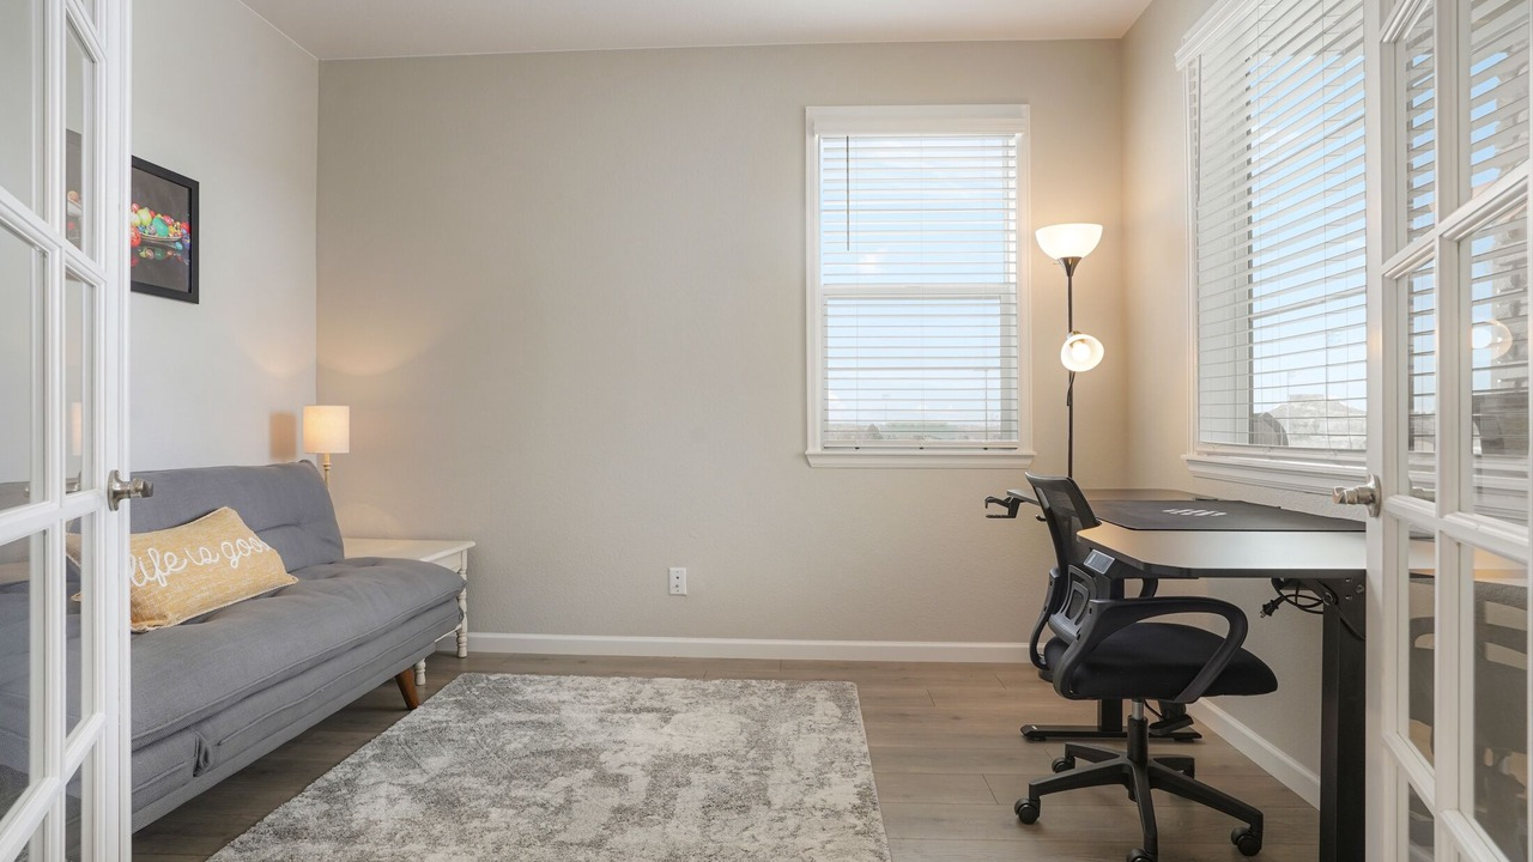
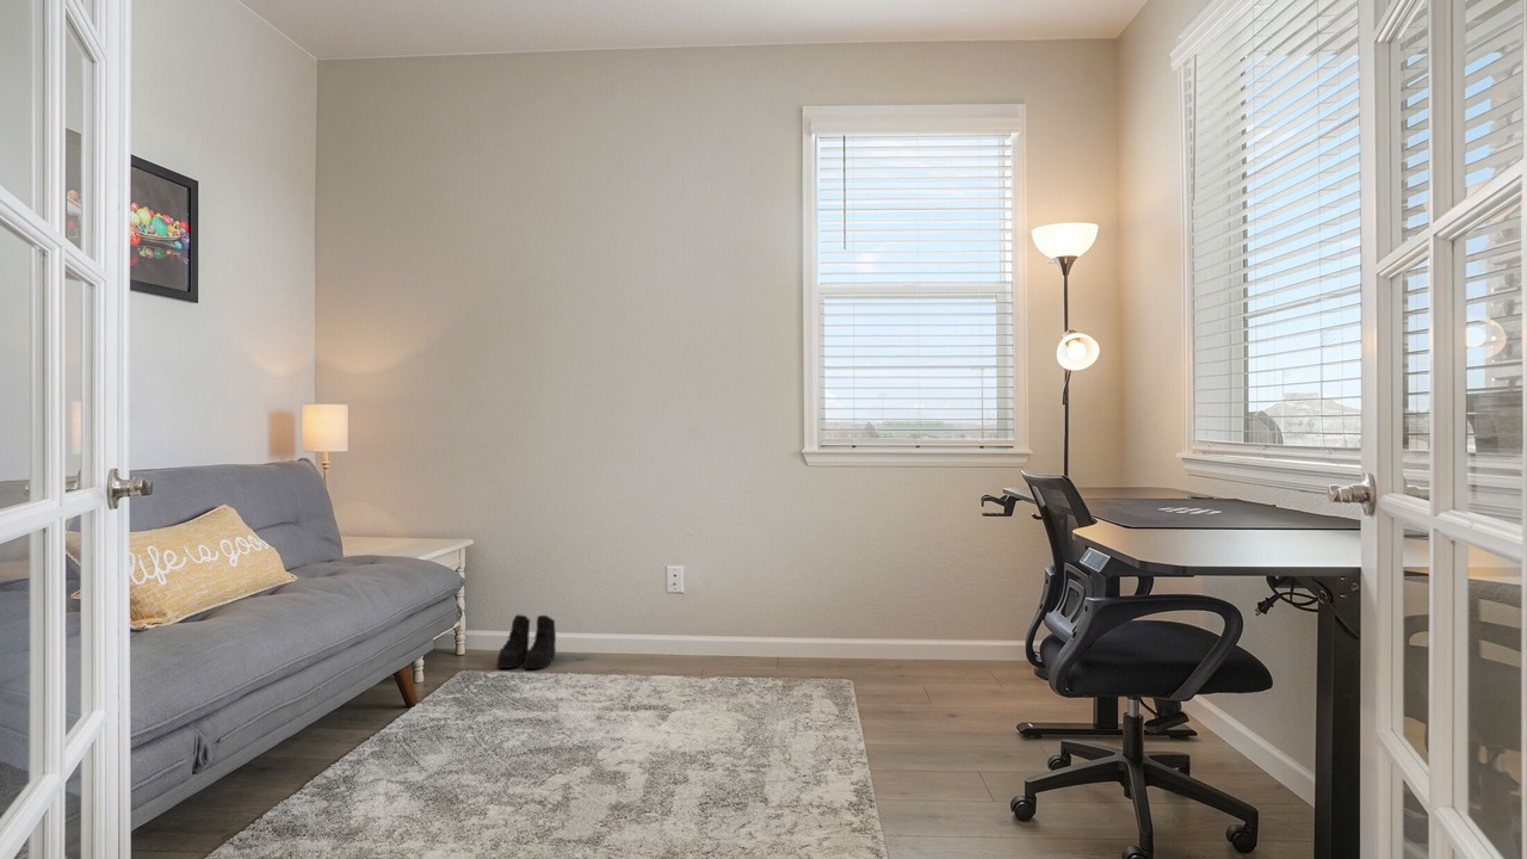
+ boots [496,613,557,670]
